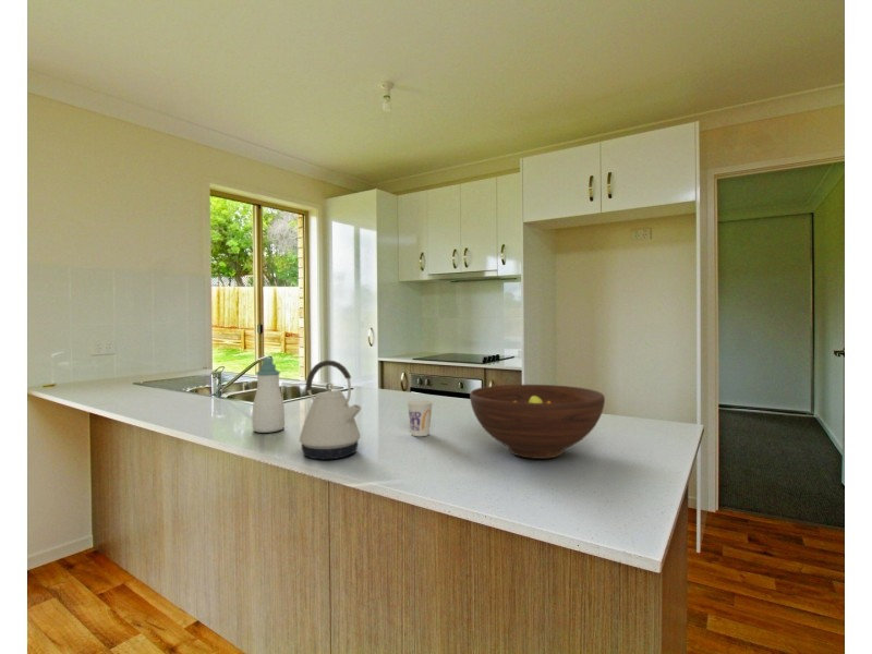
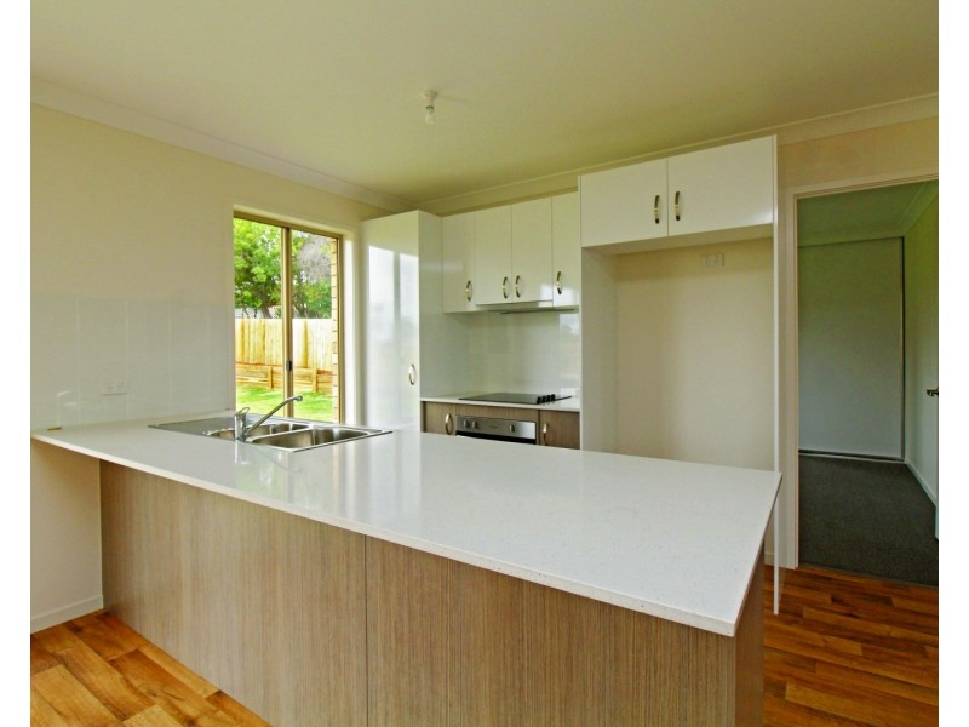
- fruit bowl [469,384,606,460]
- kettle [299,360,363,461]
- cup [405,399,434,437]
- soap bottle [251,356,286,434]
